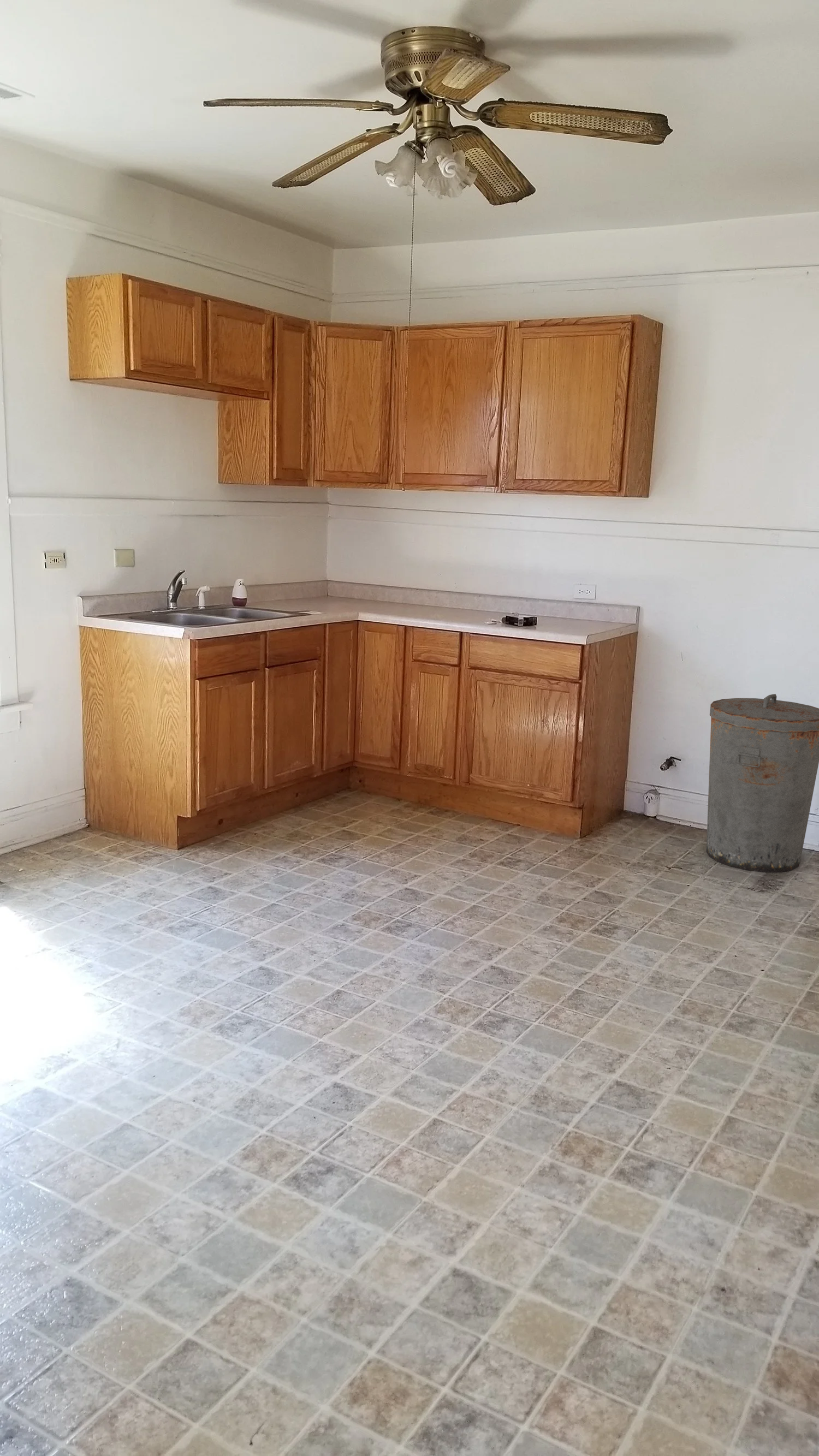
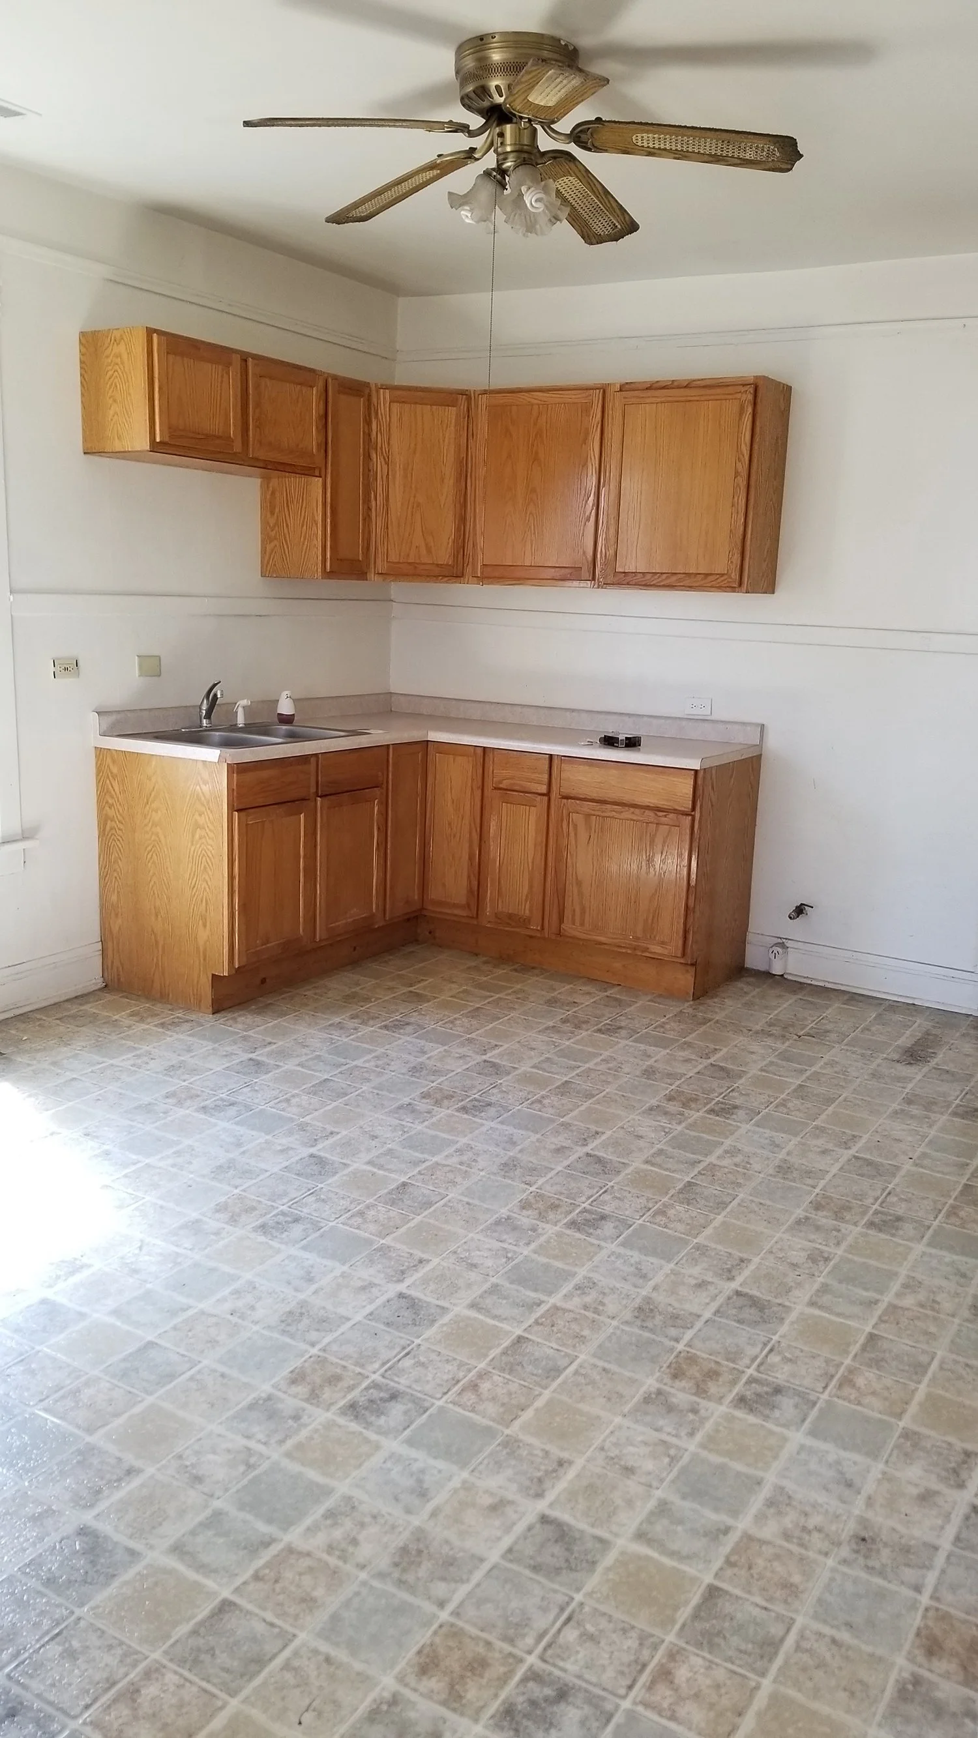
- trash can [706,693,819,873]
